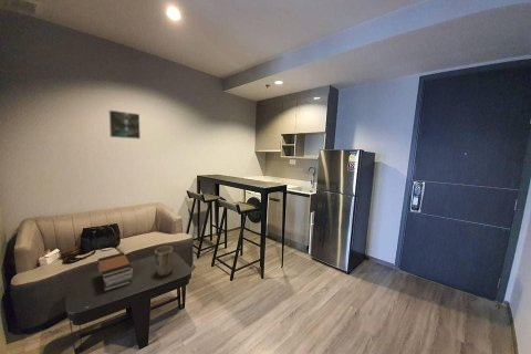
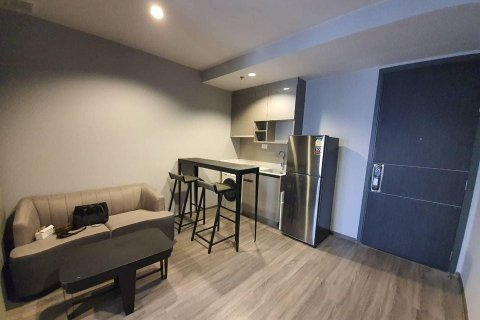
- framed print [107,108,142,140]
- plant pot [154,244,174,277]
- book stack [96,251,134,292]
